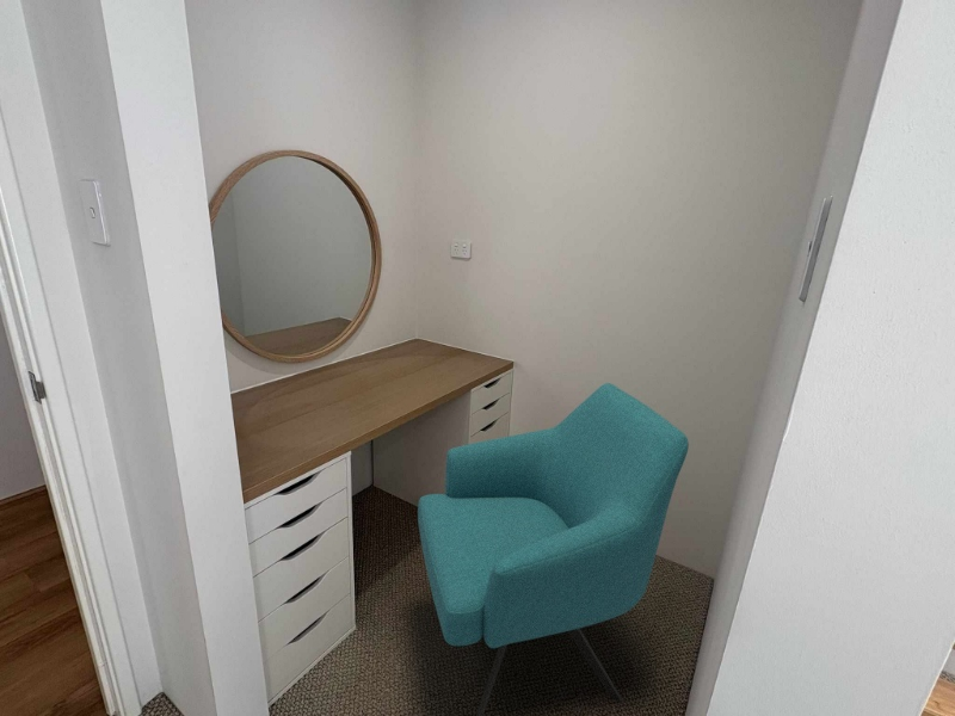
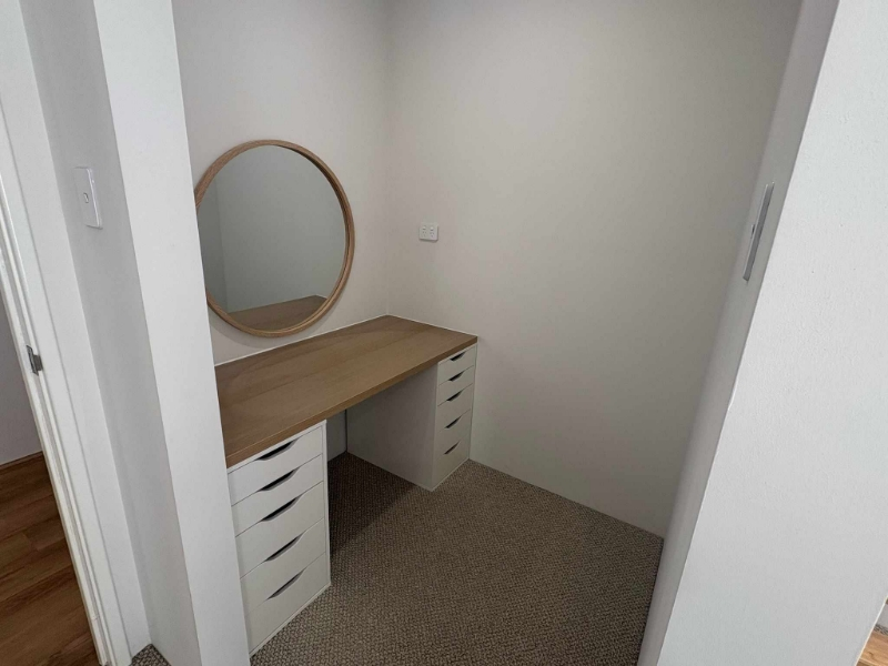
- chair [417,382,690,716]
